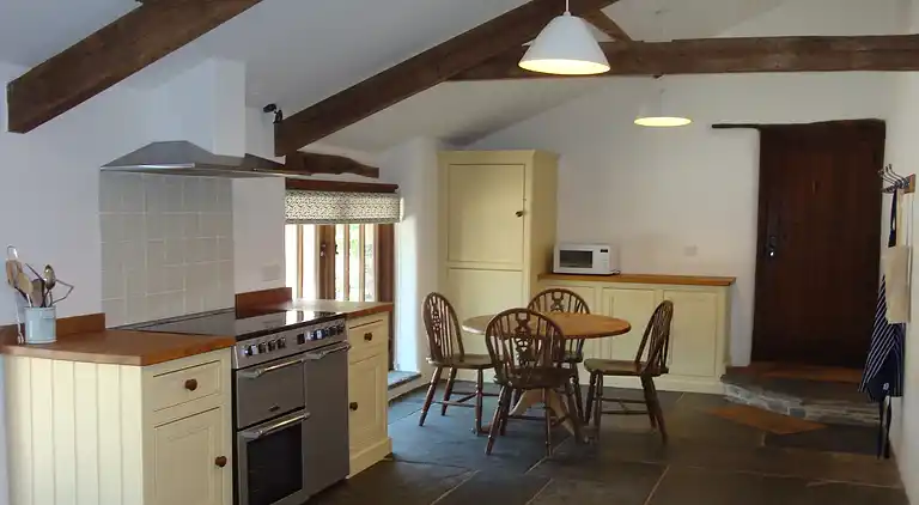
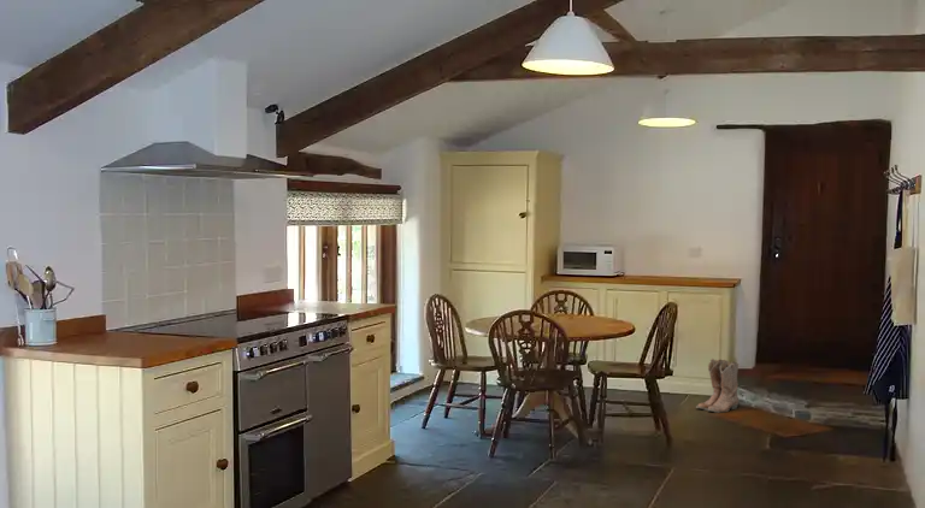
+ boots [696,358,740,414]
